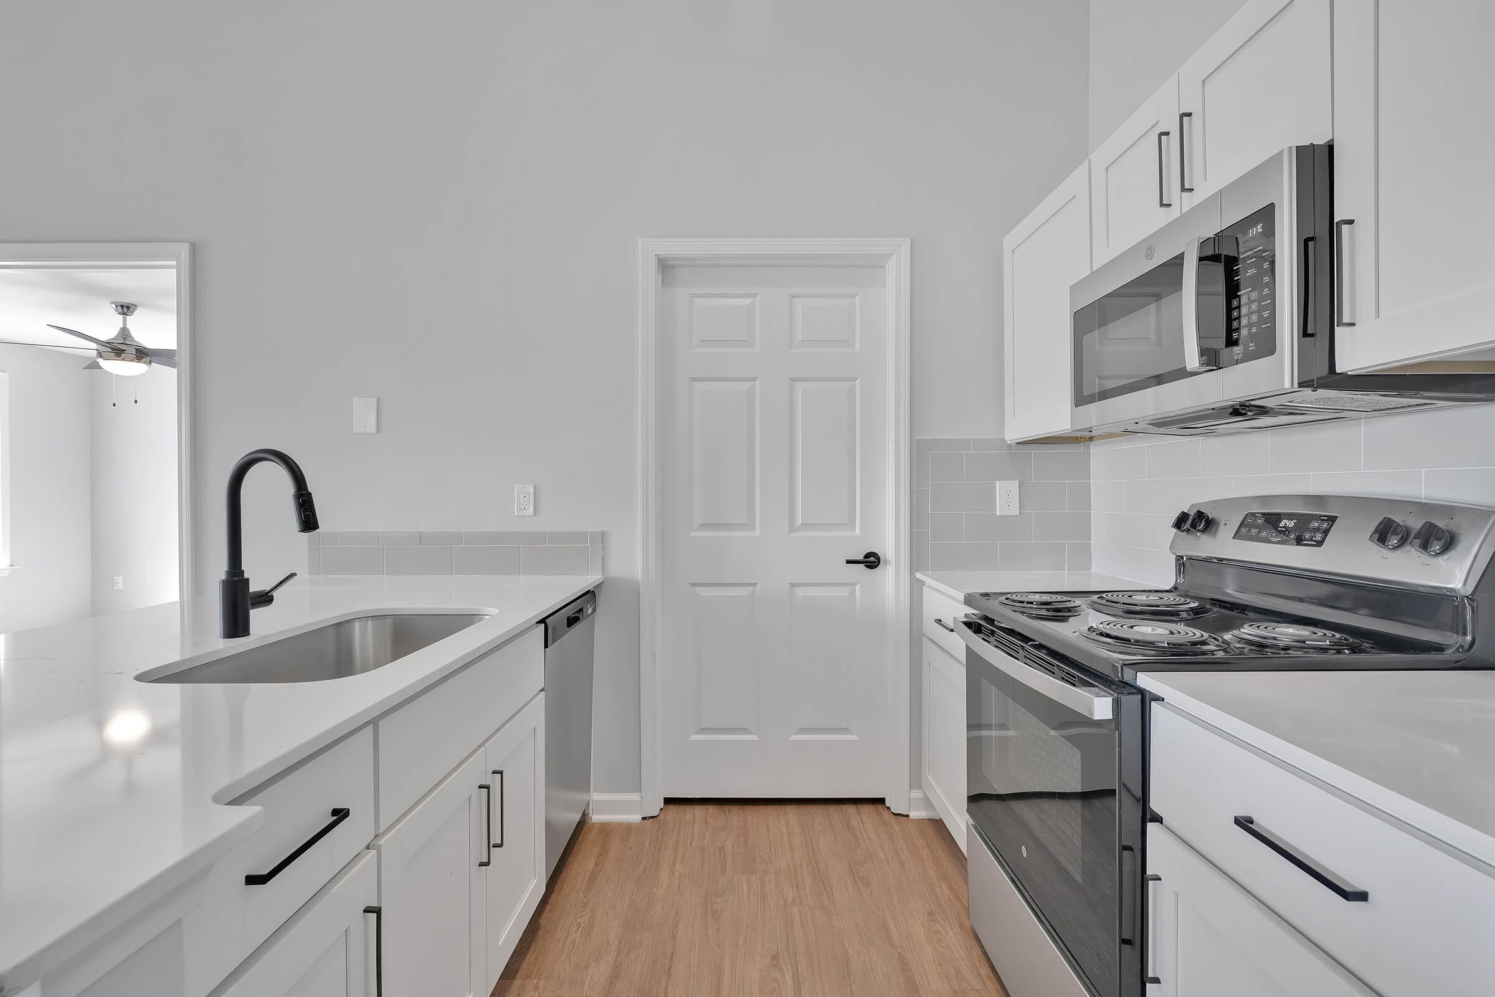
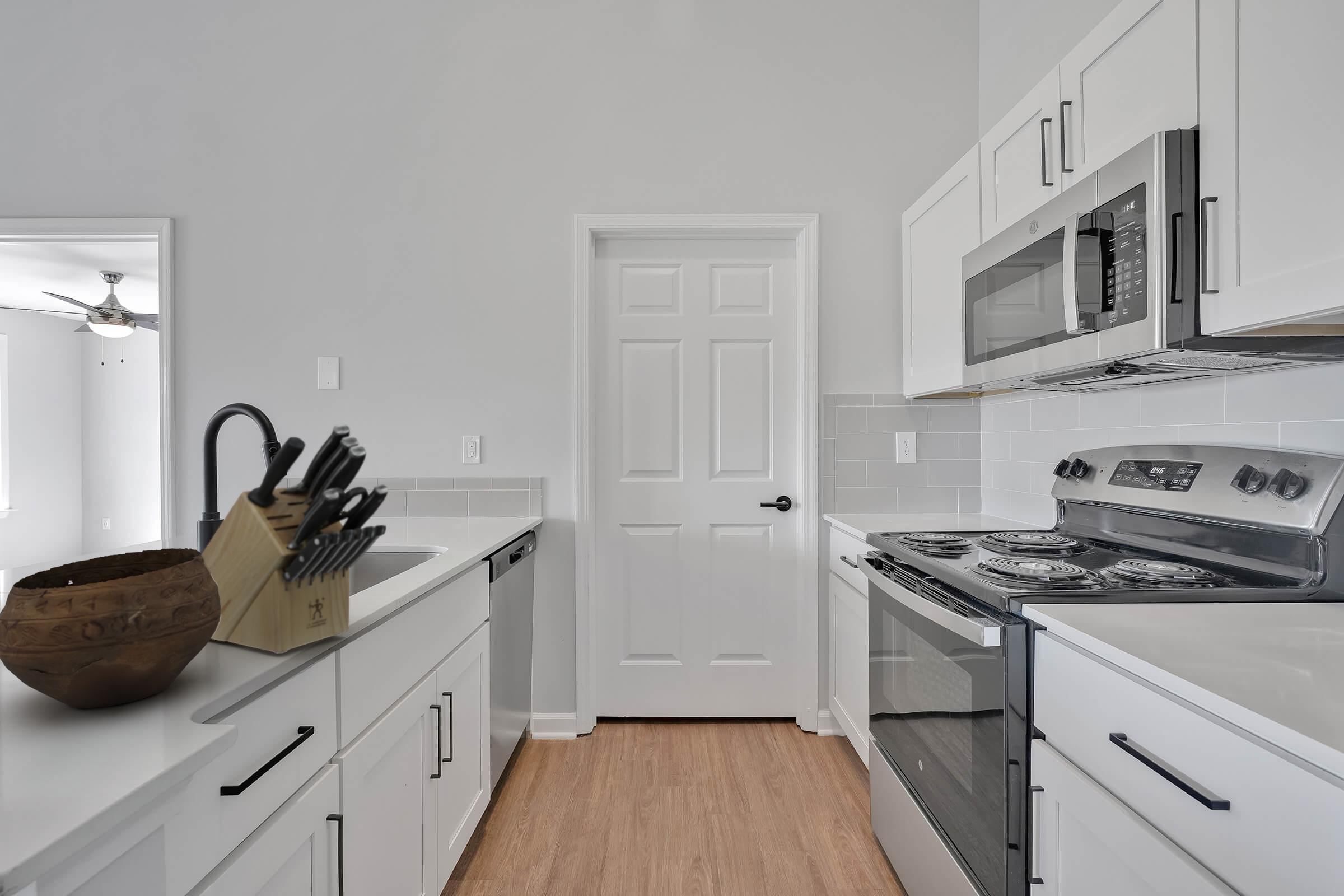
+ bowl [0,548,221,709]
+ knife block [202,423,389,654]
